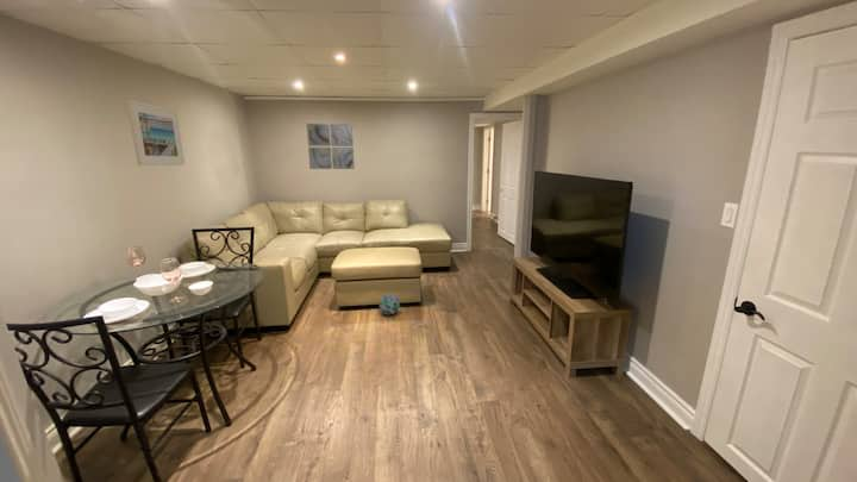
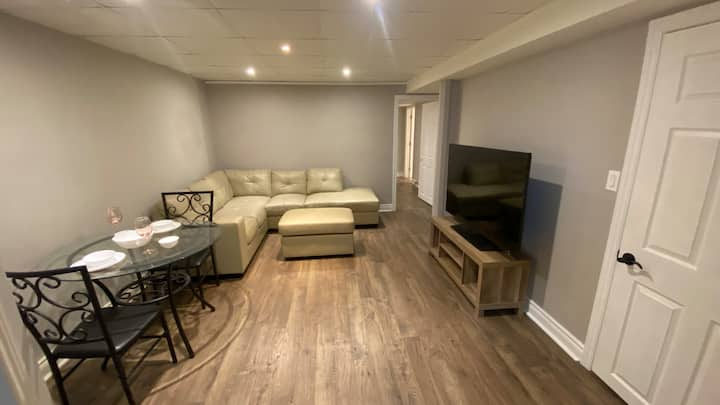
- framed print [125,99,186,167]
- decorative ball [379,293,401,315]
- wall art [306,123,356,170]
